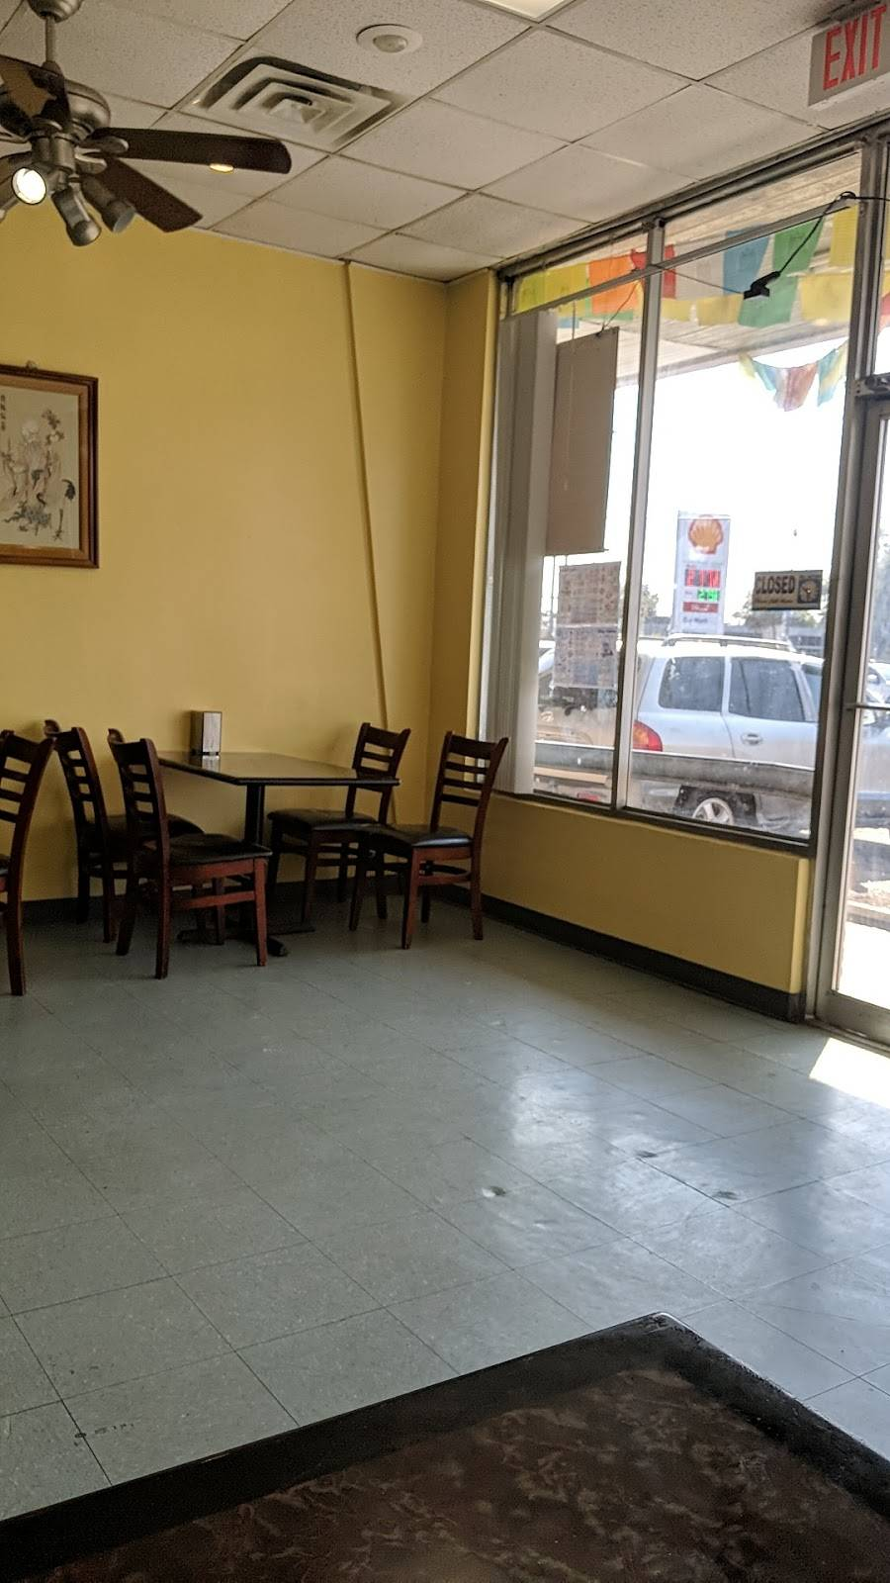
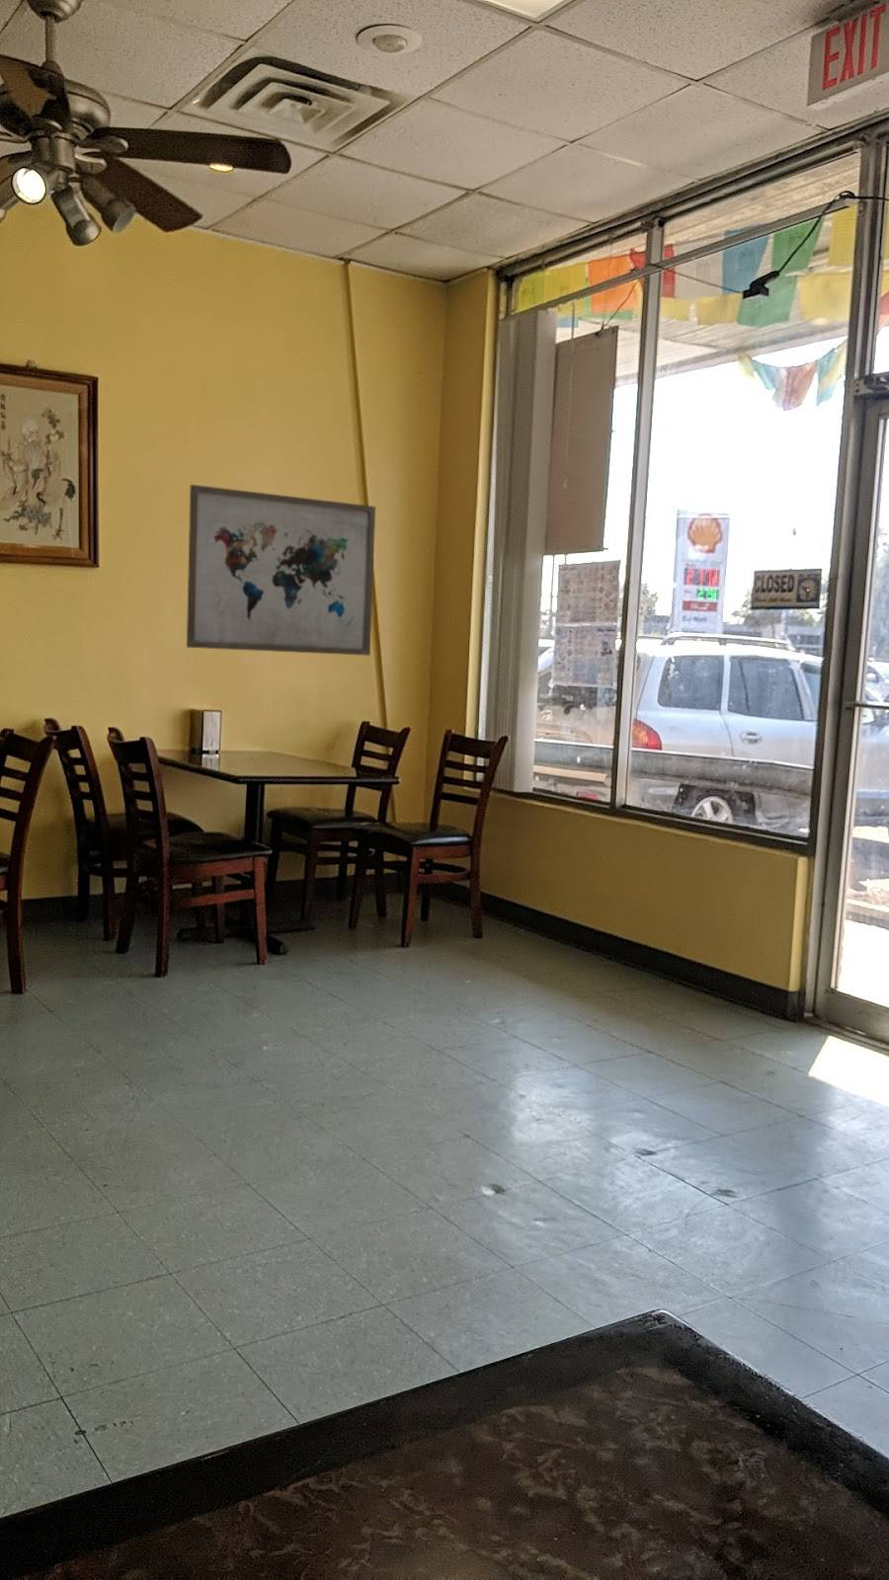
+ wall art [186,484,377,657]
